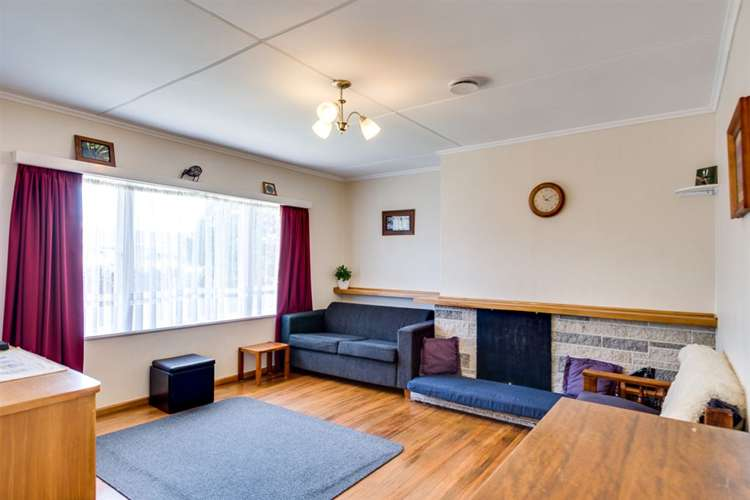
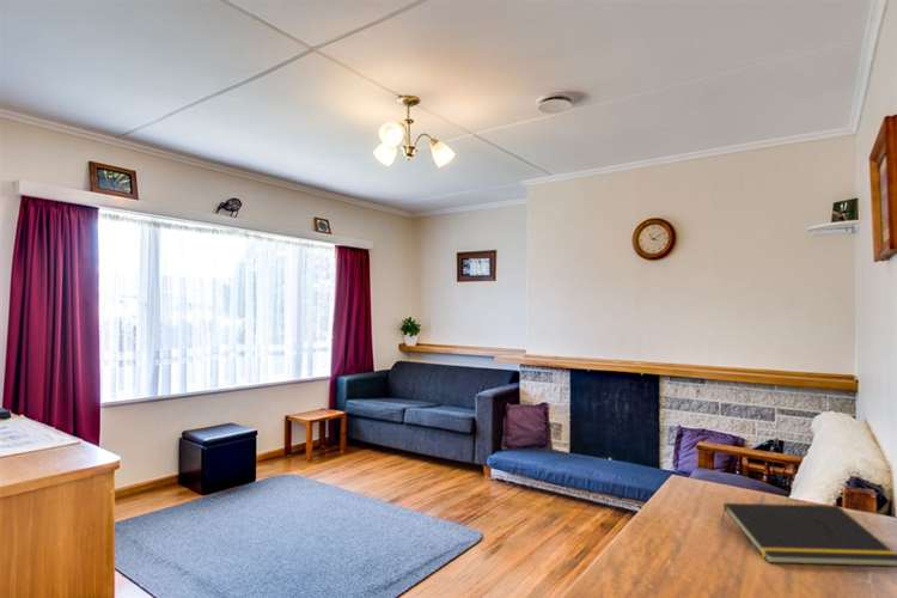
+ notepad [720,502,897,568]
